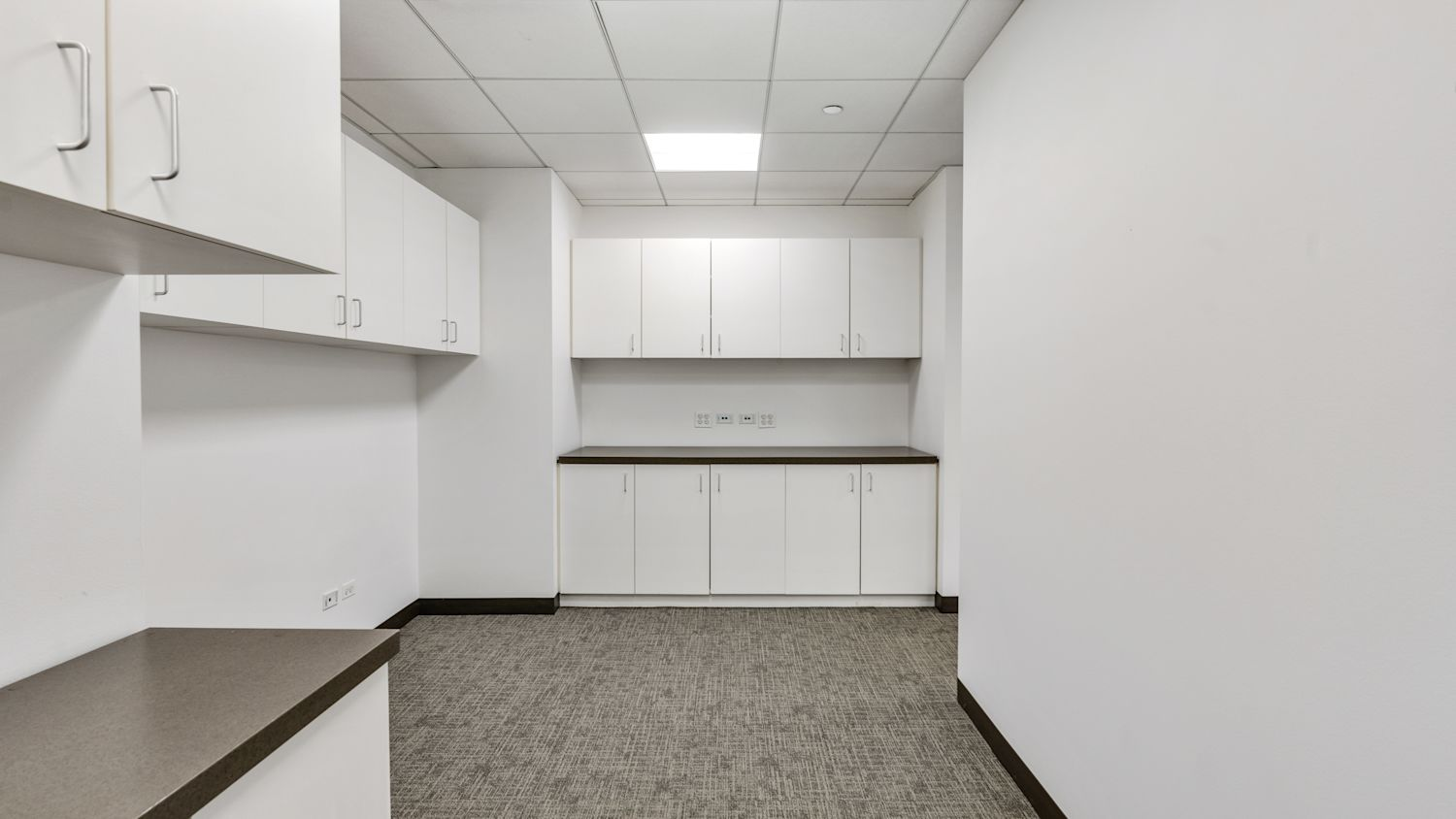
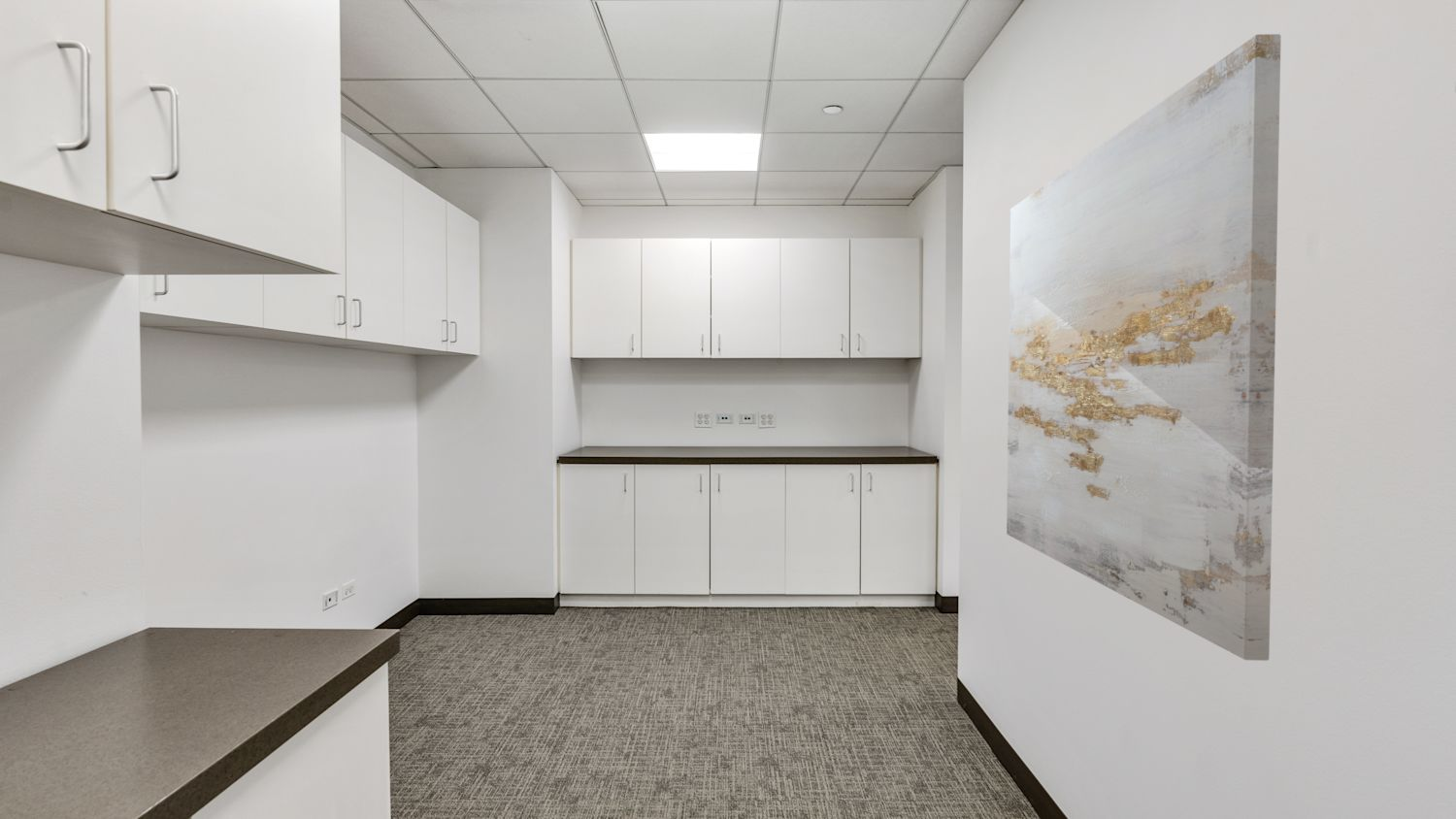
+ wall art [1006,33,1282,662]
